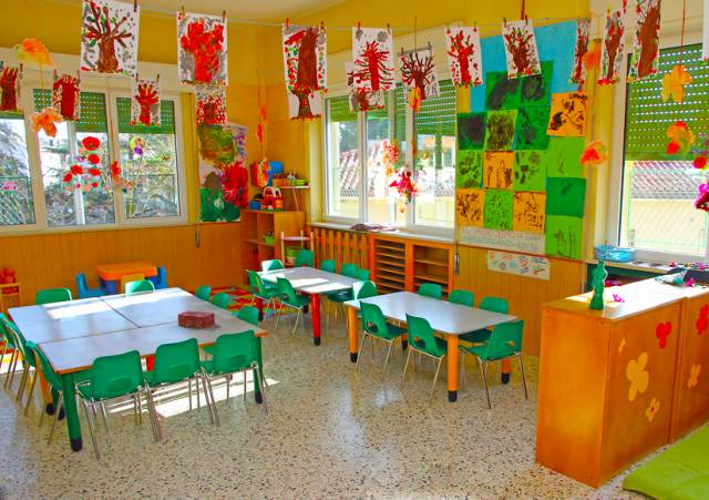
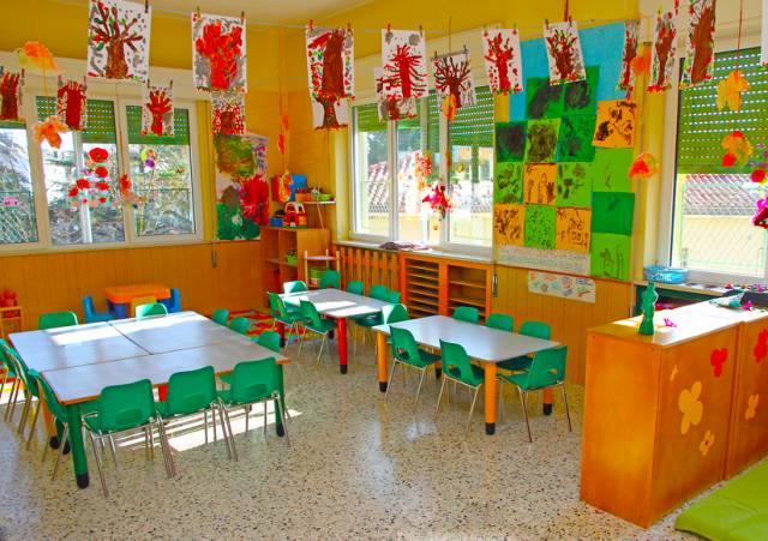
- tissue box [177,309,216,329]
